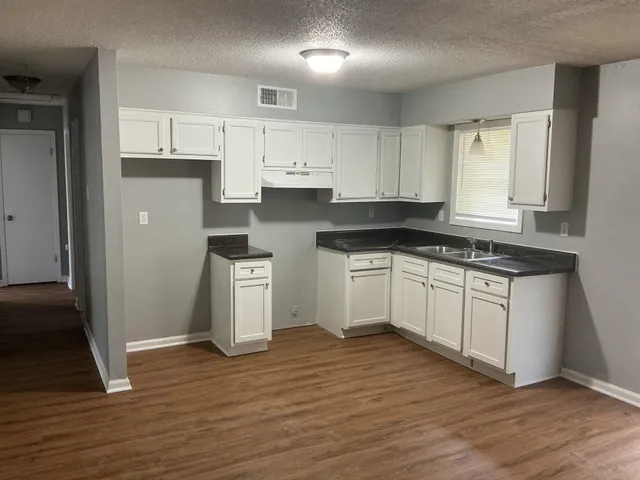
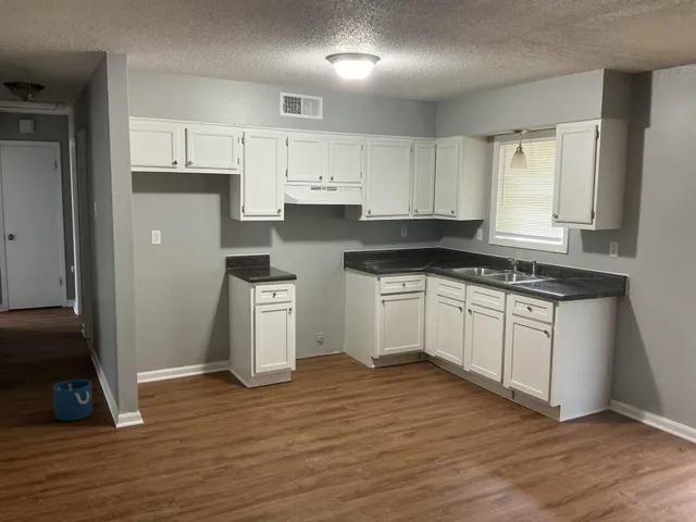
+ bucket [52,378,94,422]
